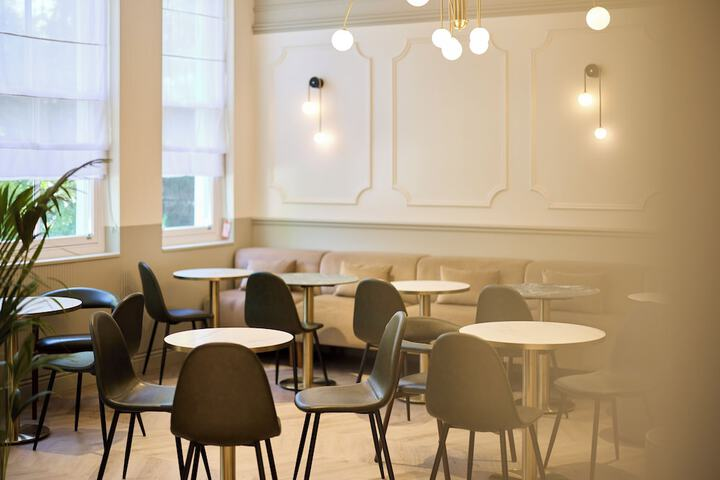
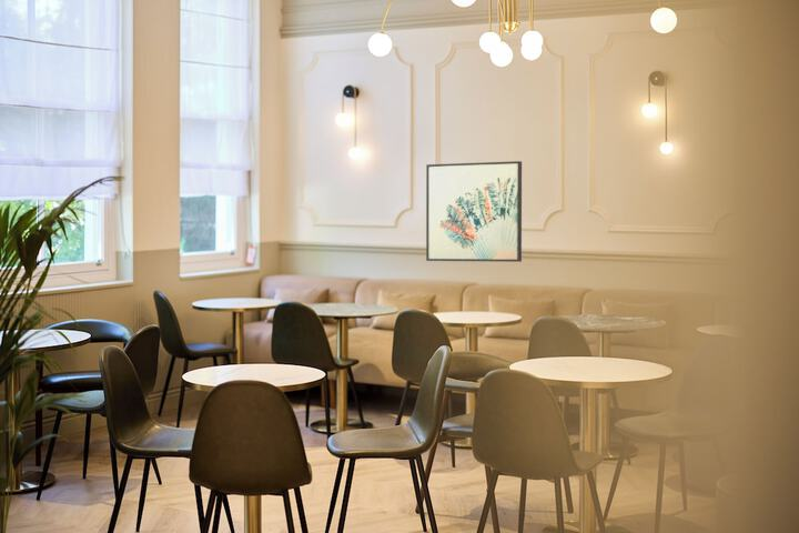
+ wall art [425,160,523,263]
